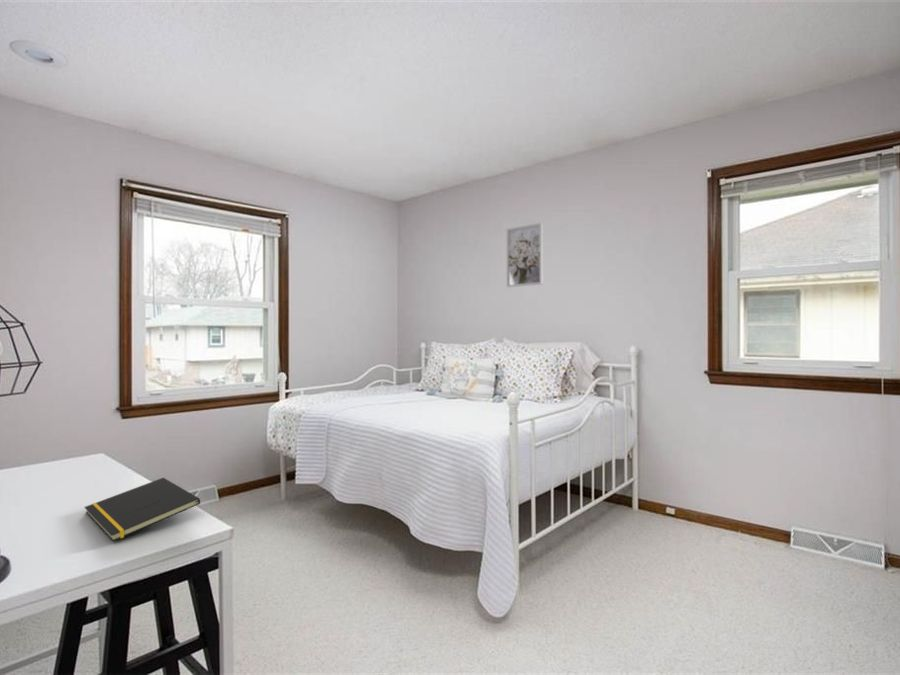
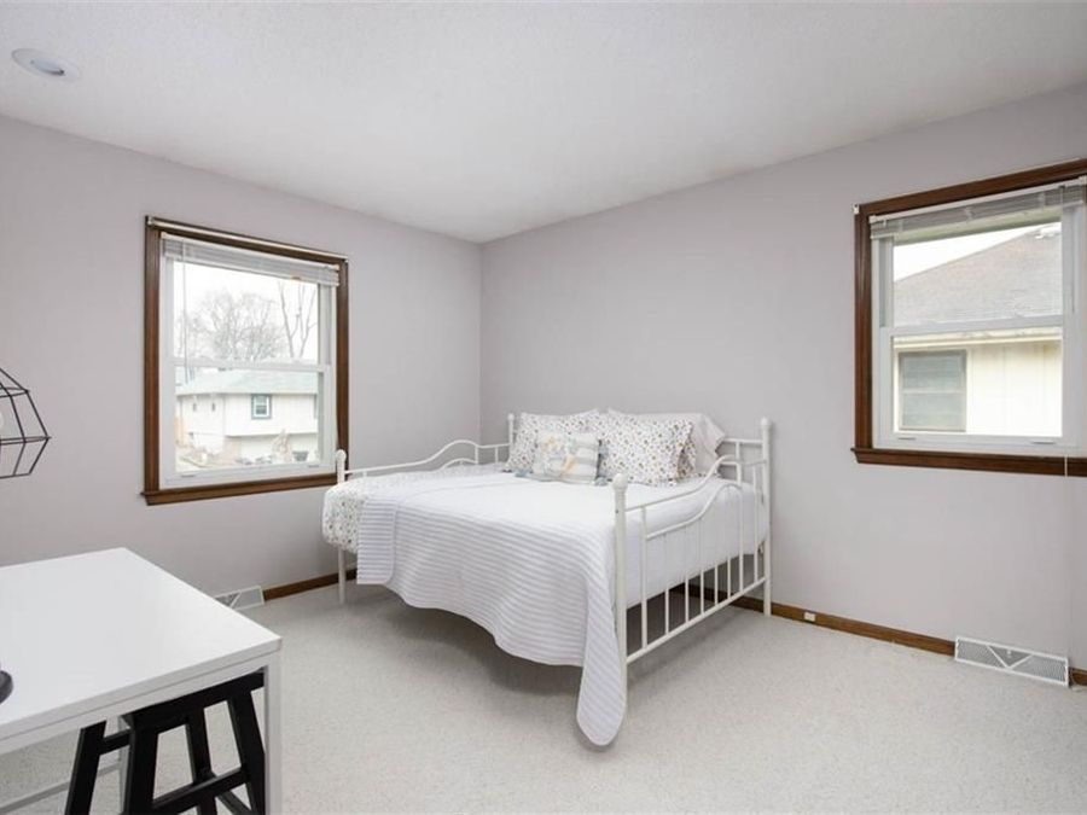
- notepad [84,477,201,542]
- wall art [506,222,544,288]
